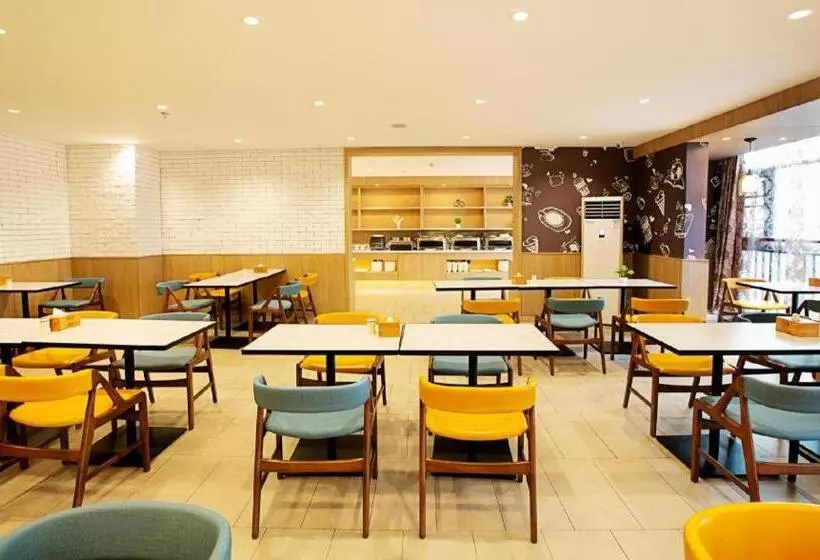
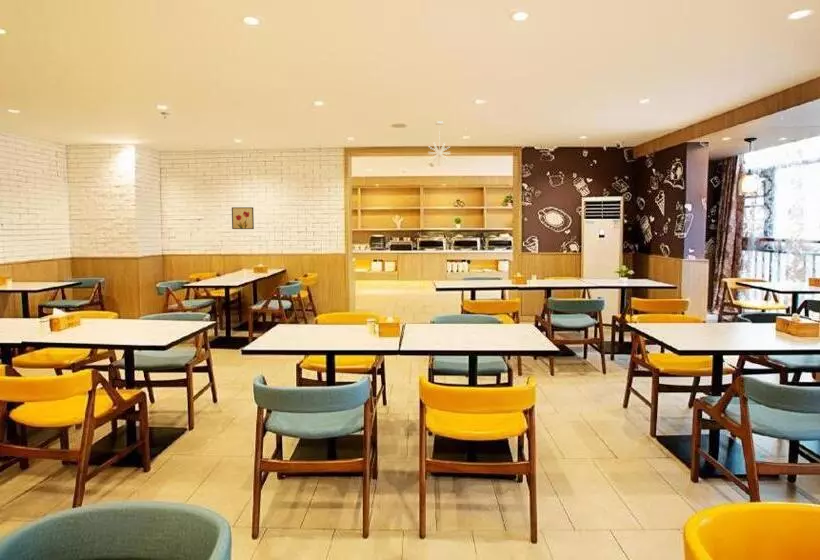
+ pendant light [427,120,452,166]
+ wall art [231,206,255,230]
